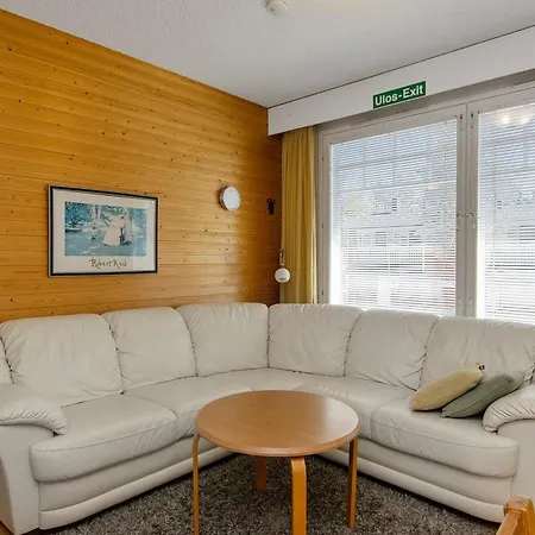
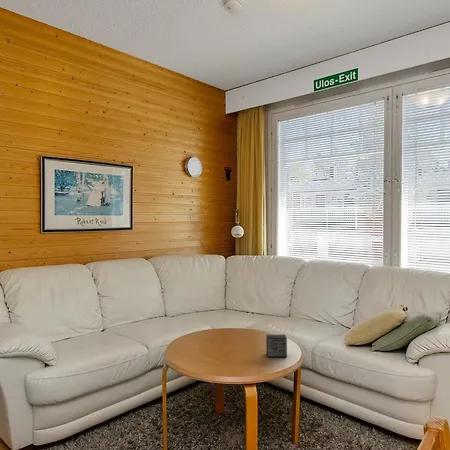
+ small box [265,334,288,358]
